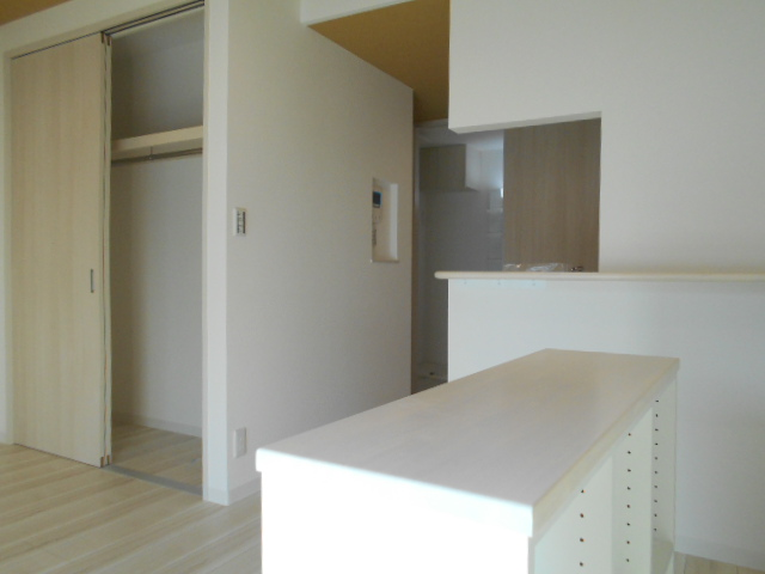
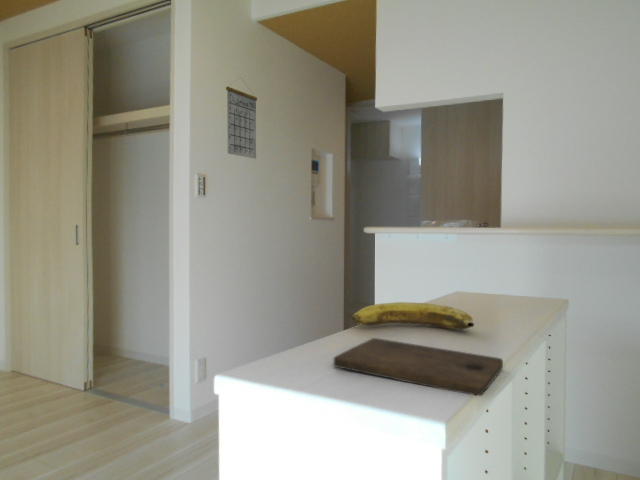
+ cutting board [333,337,504,397]
+ calendar [225,78,258,160]
+ banana [351,301,475,330]
